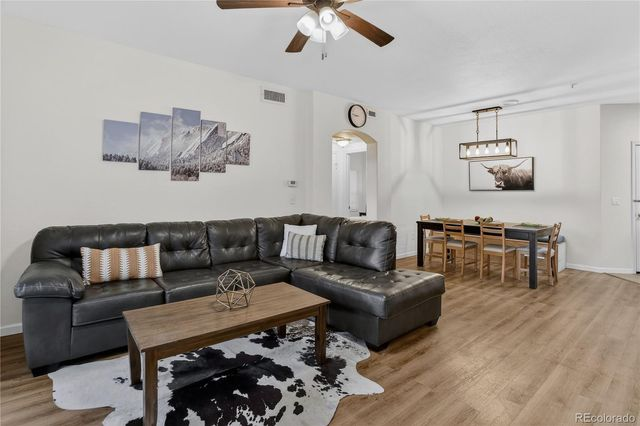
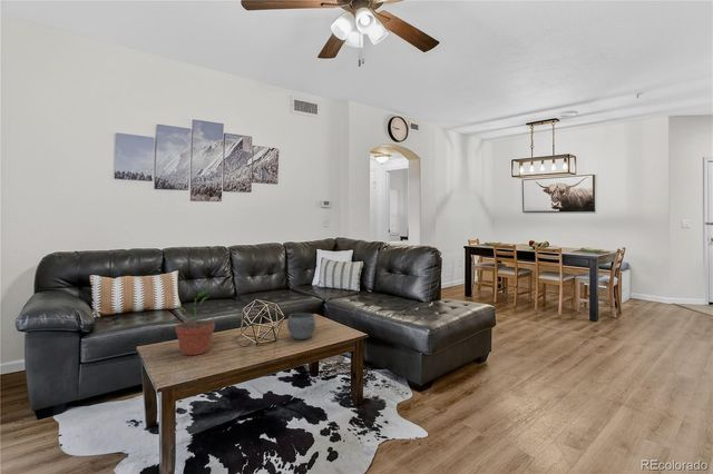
+ bowl [286,312,318,340]
+ potted plant [174,289,216,356]
